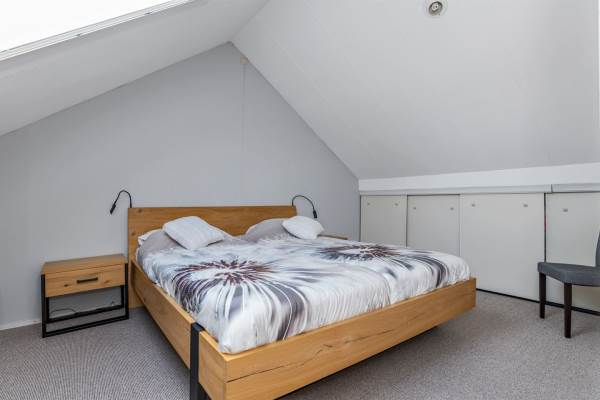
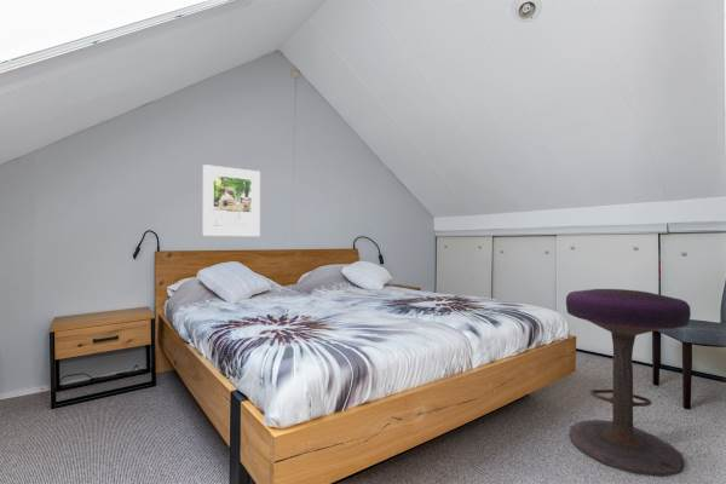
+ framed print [202,163,261,237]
+ stool [565,288,692,478]
